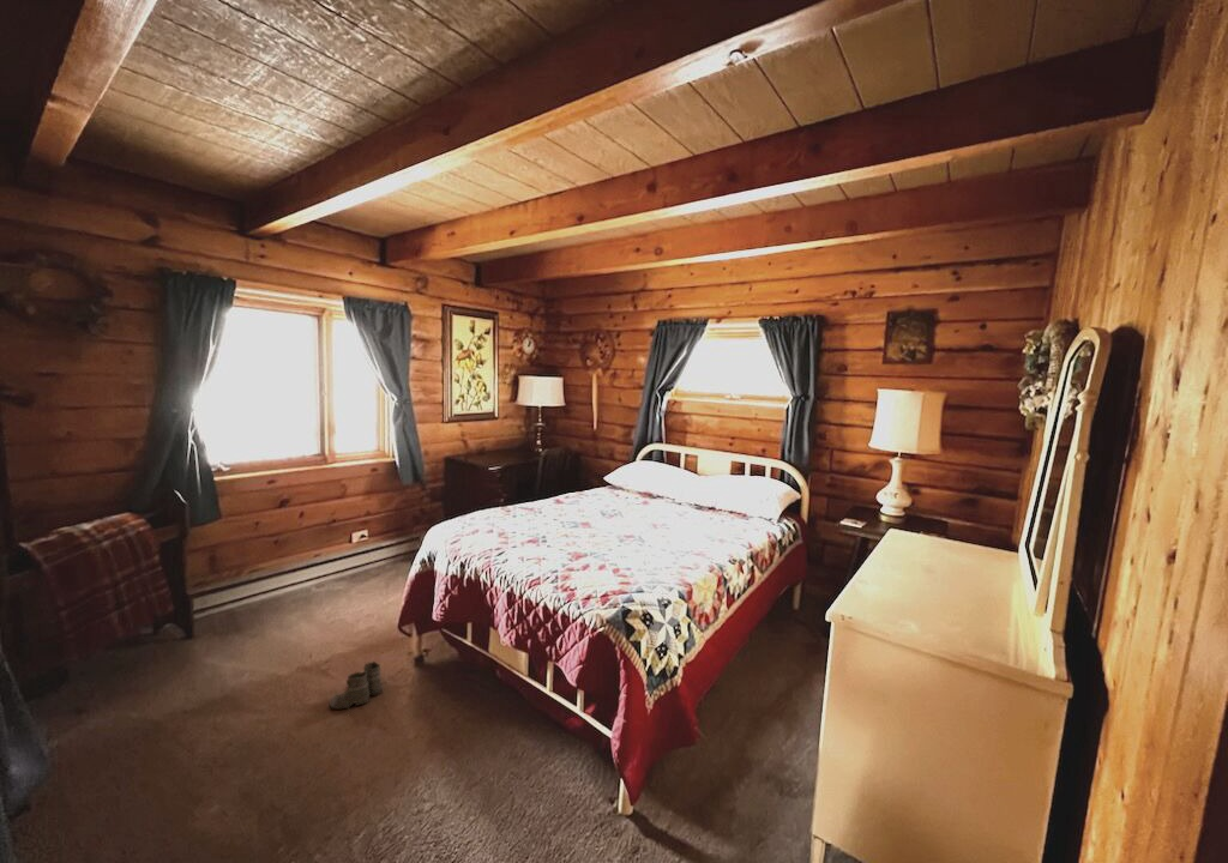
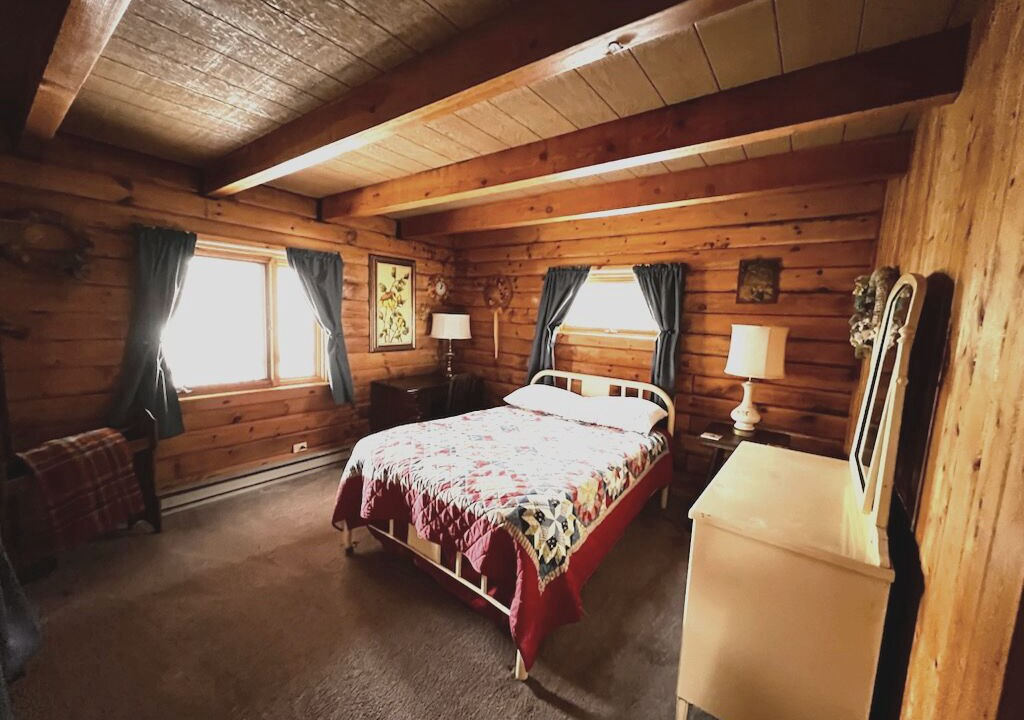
- boots [329,659,386,713]
